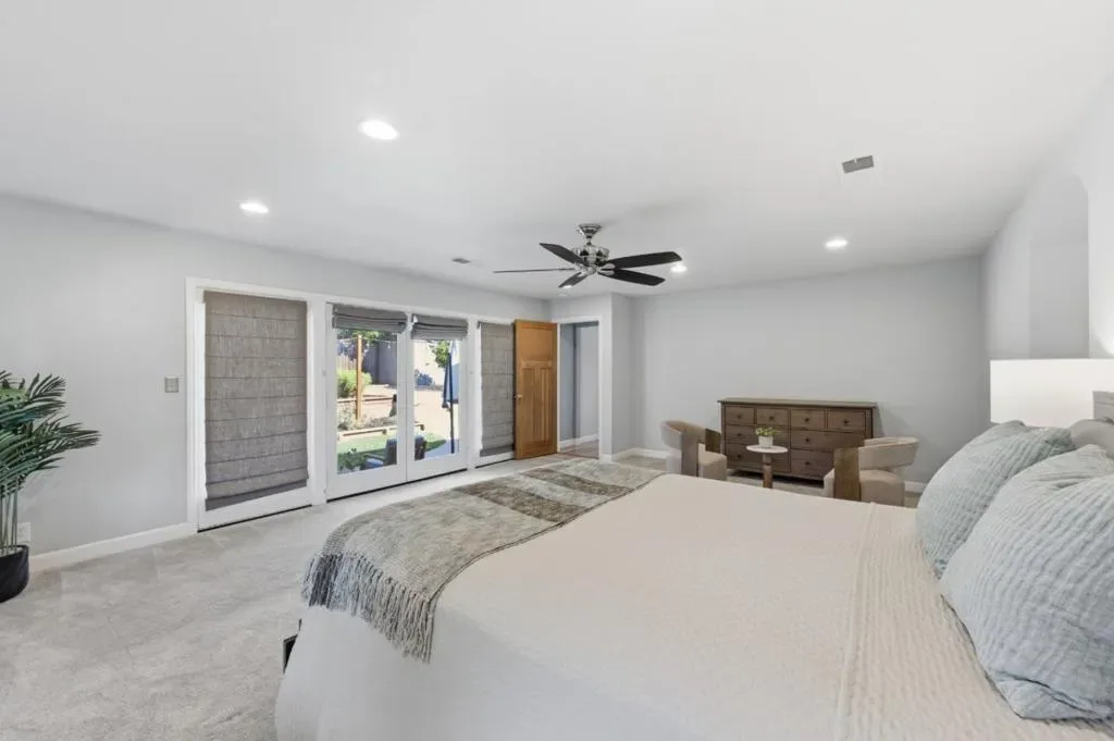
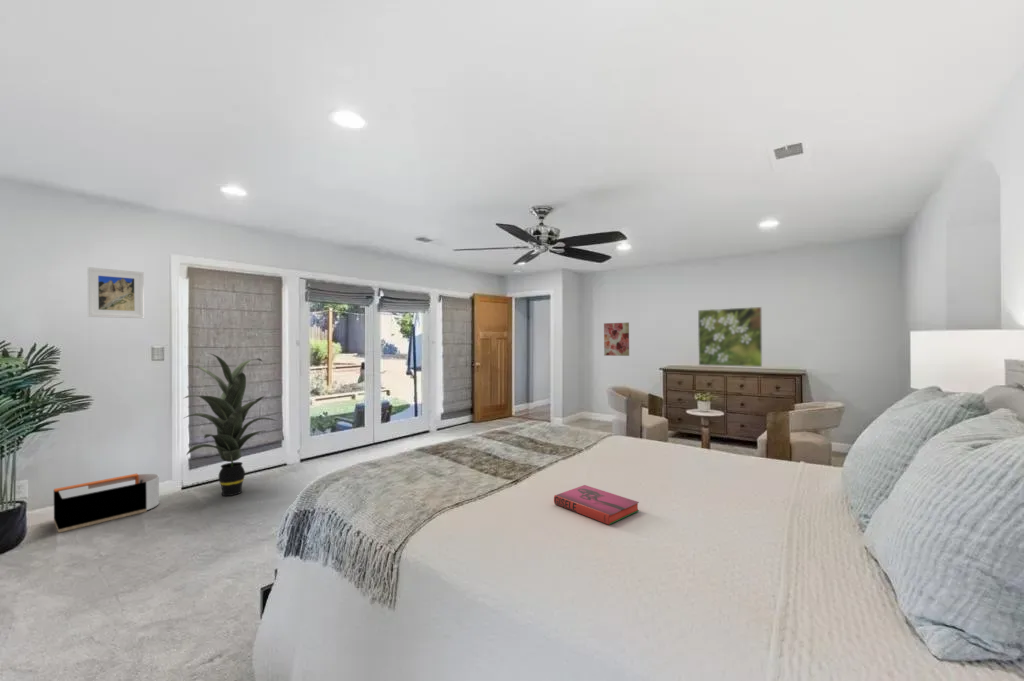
+ wall art [603,322,630,357]
+ indoor plant [183,352,278,497]
+ hardback book [553,484,640,526]
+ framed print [697,306,763,368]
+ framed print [86,266,145,319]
+ storage bin [53,473,160,534]
